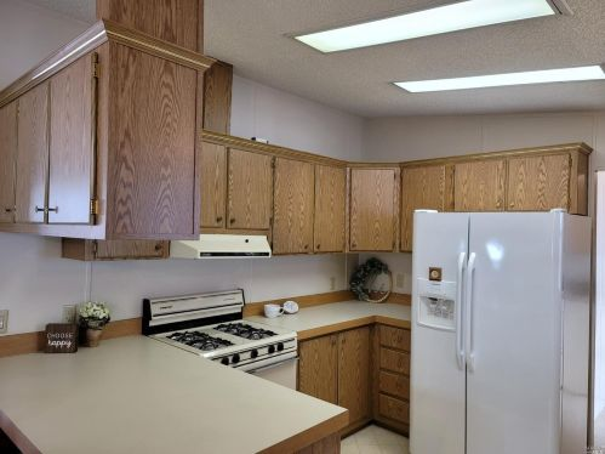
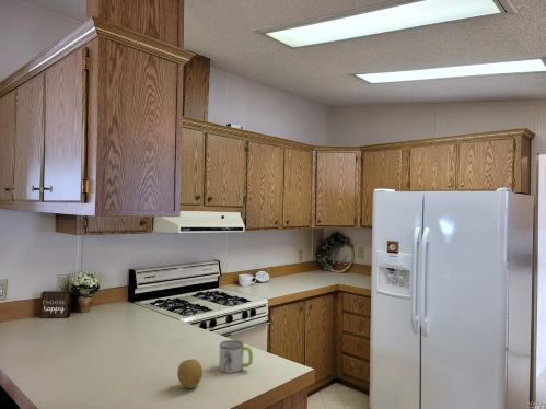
+ fruit [176,358,204,389]
+ mug [218,339,254,374]
